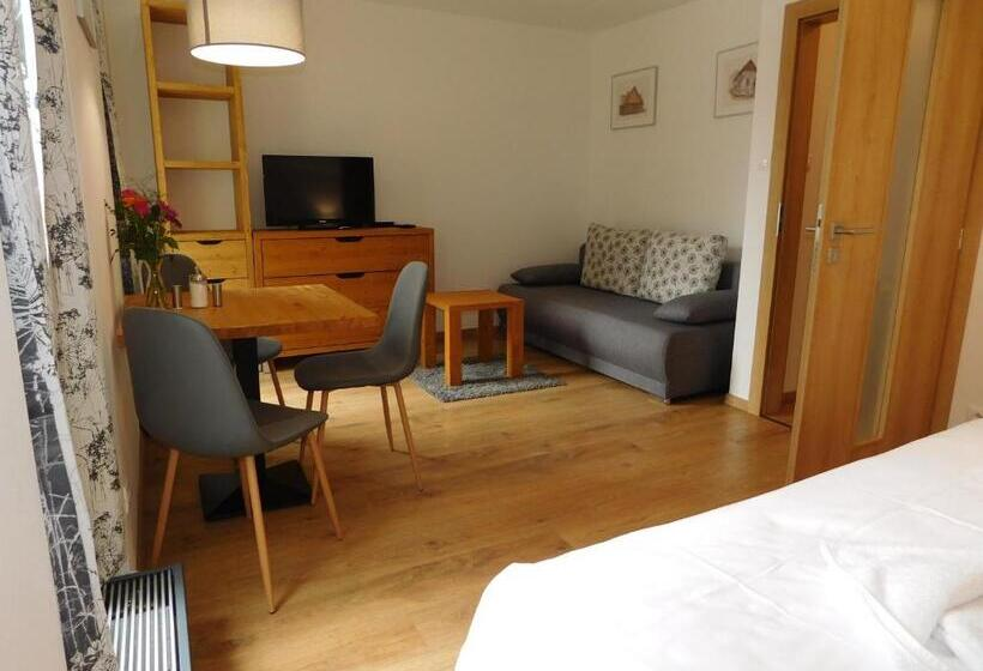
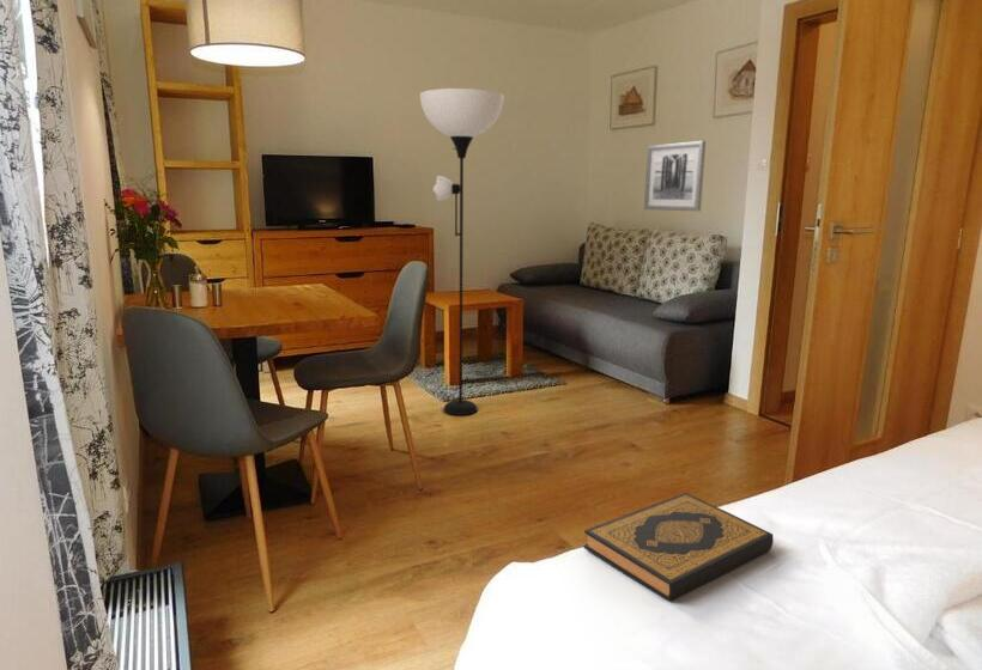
+ floor lamp [419,87,504,416]
+ wall art [643,140,707,212]
+ hardback book [582,492,775,602]
